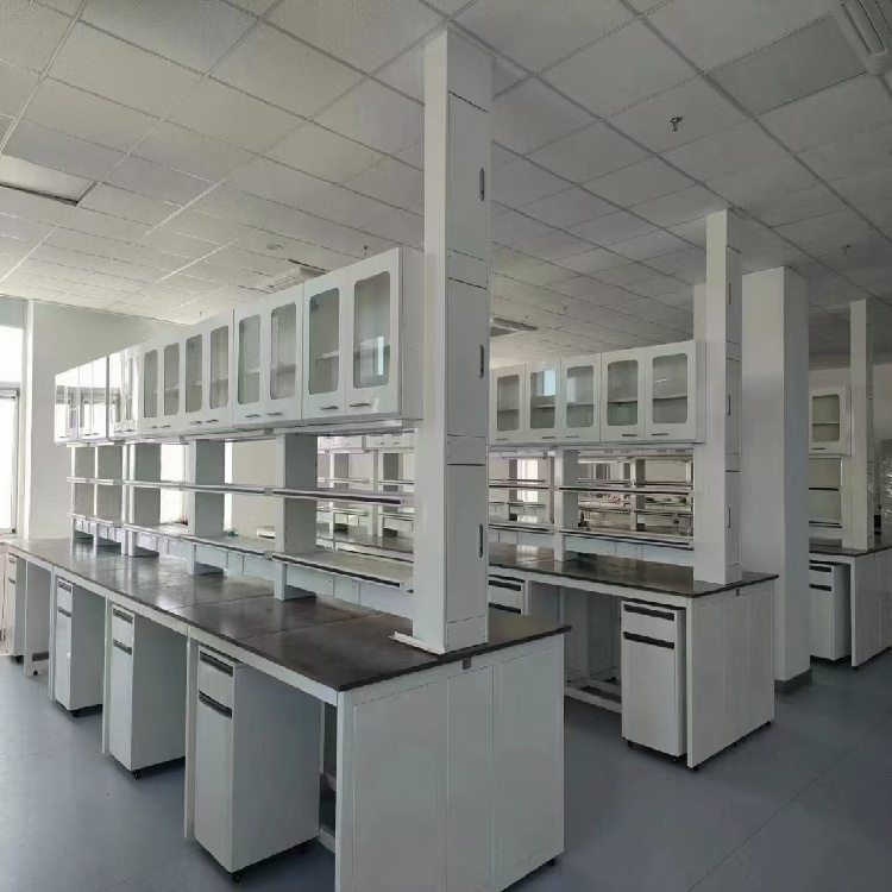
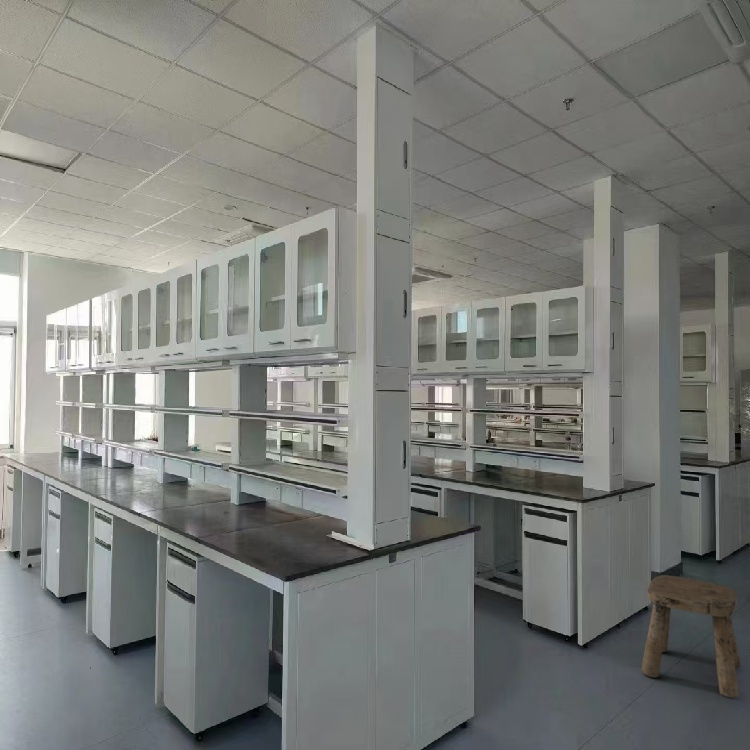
+ stool [641,574,742,699]
